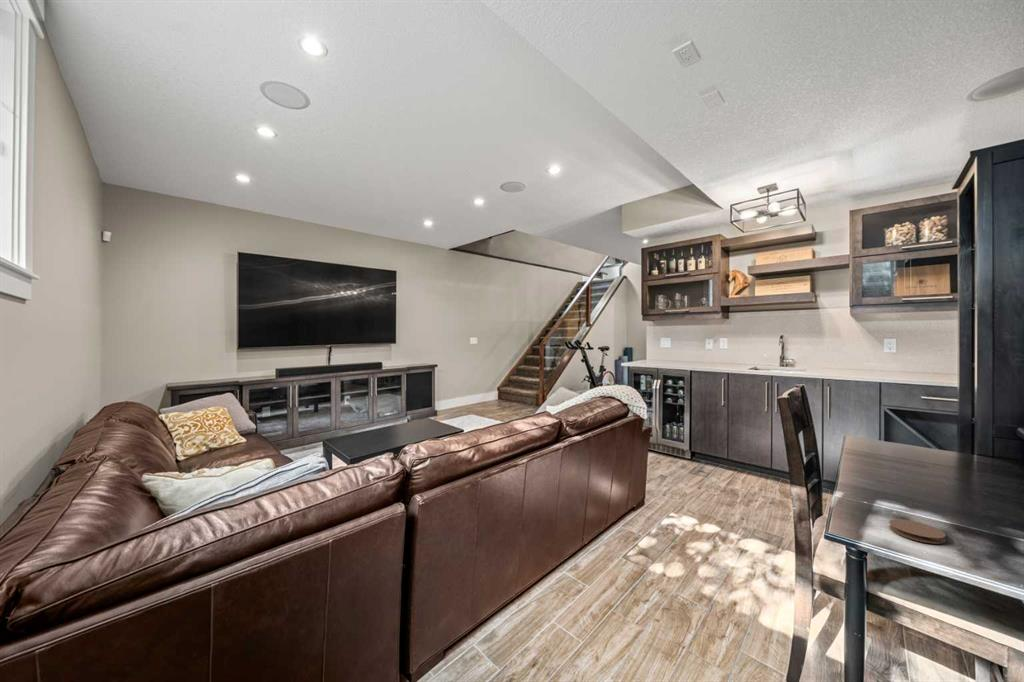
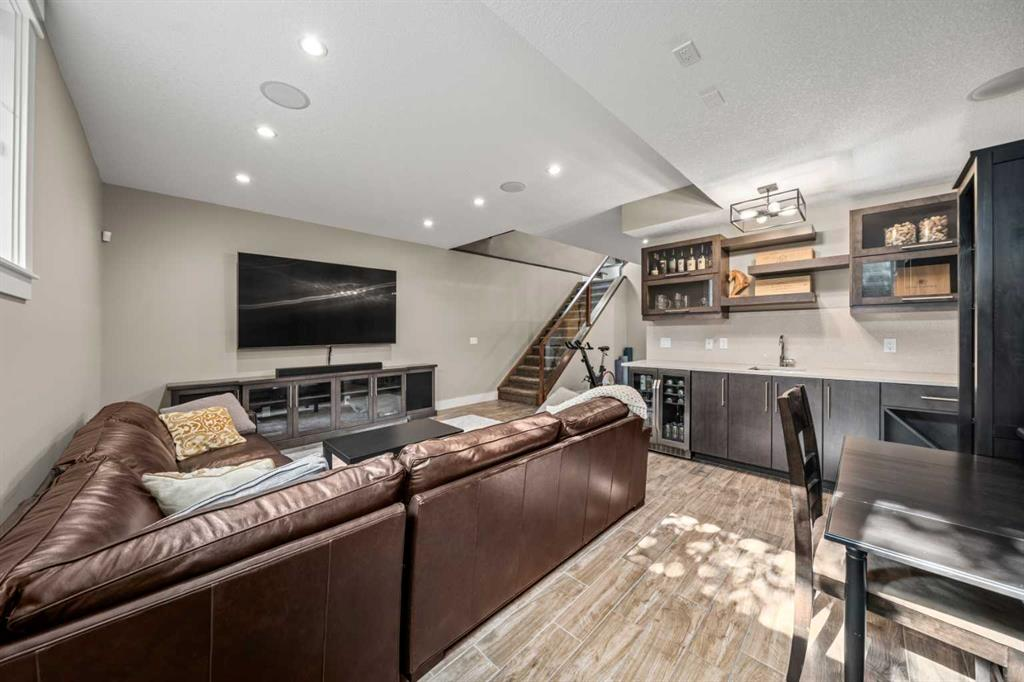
- coaster [888,518,947,545]
